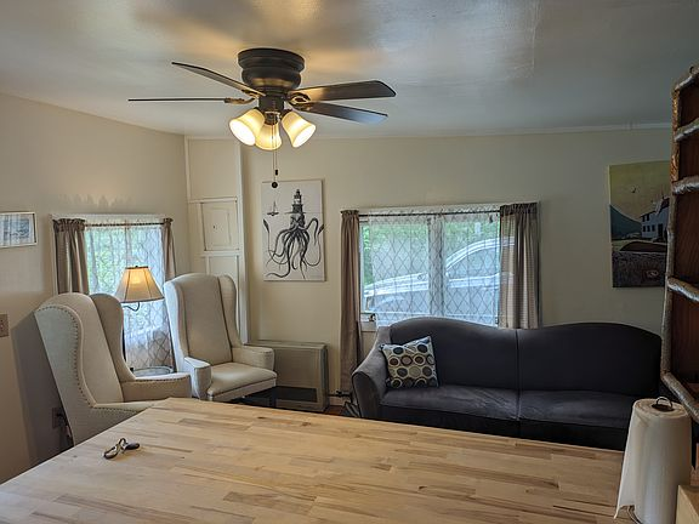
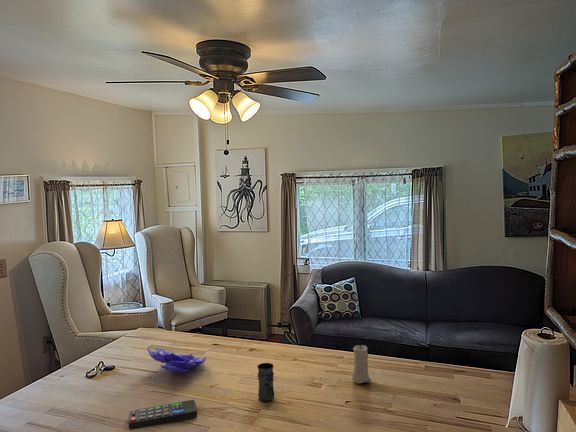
+ remote control [128,399,198,431]
+ decorative bowl [147,347,207,374]
+ candle [351,343,372,384]
+ jar [257,362,275,402]
